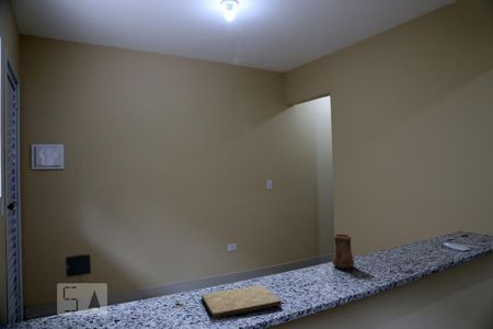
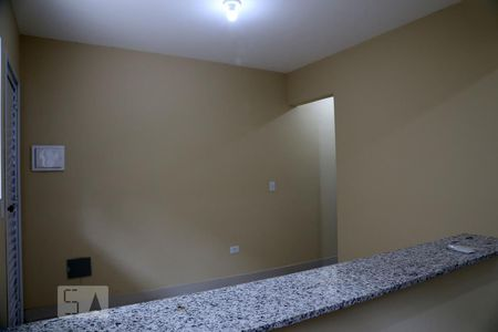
- cup [332,232,355,270]
- cutting board [200,284,283,319]
